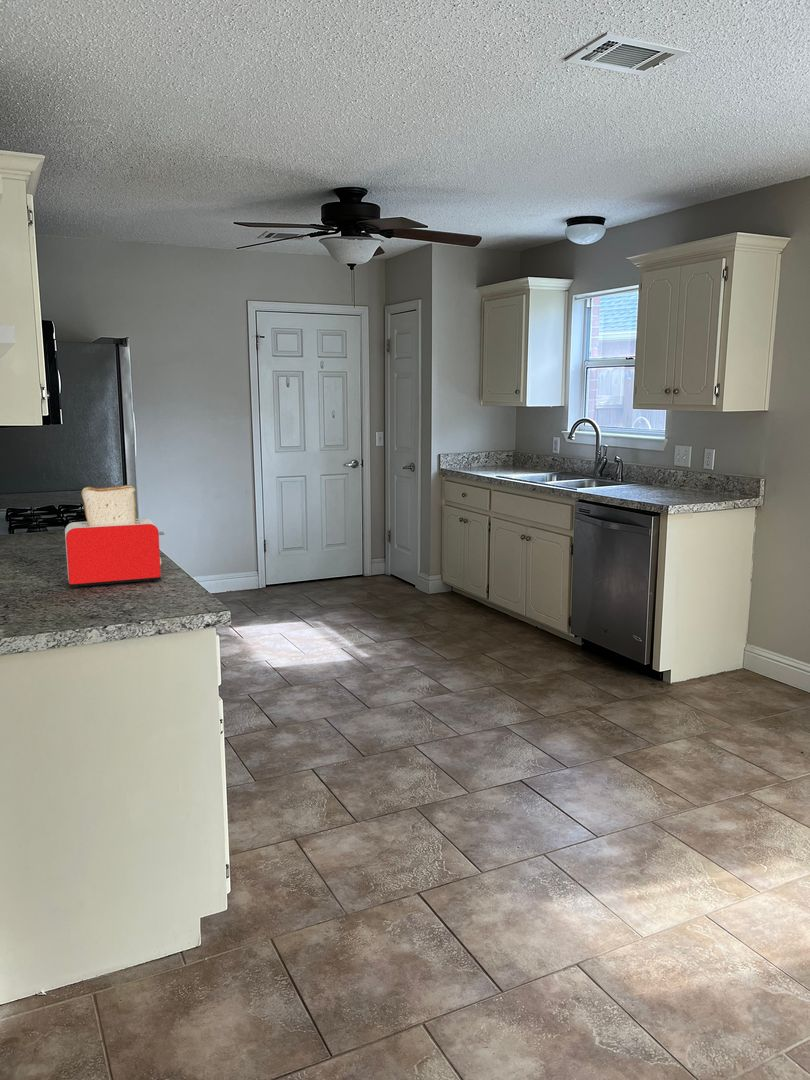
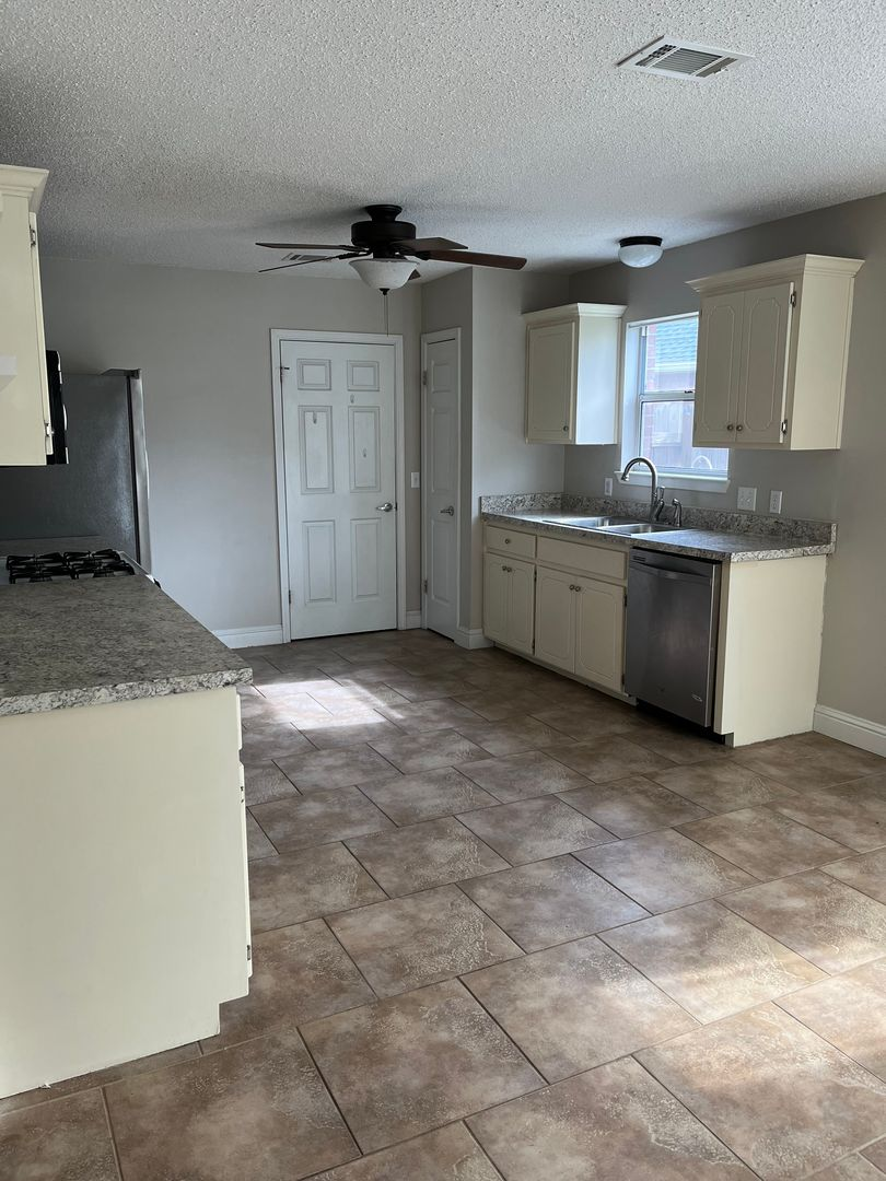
- toaster [64,484,165,589]
